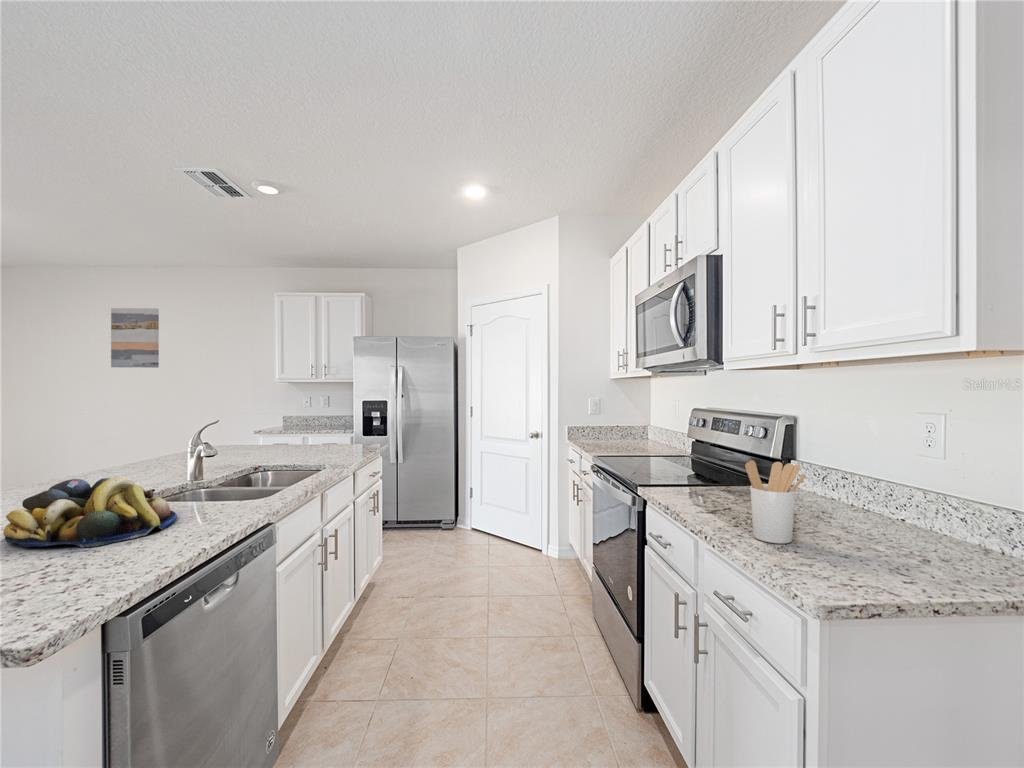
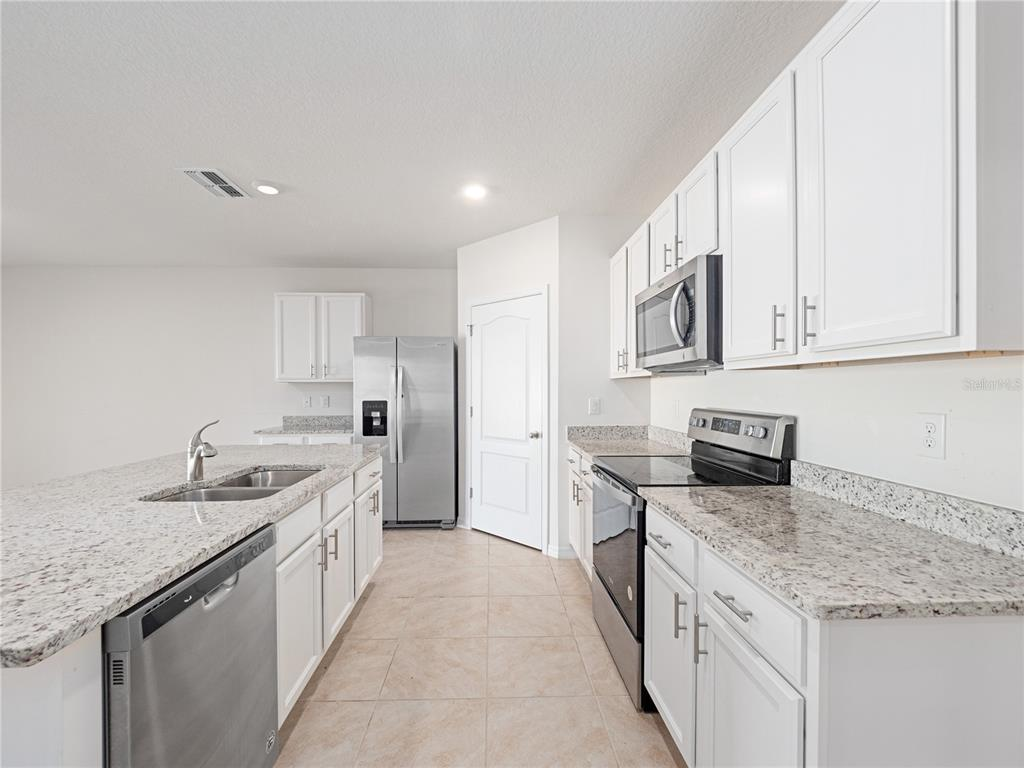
- wall art [110,307,160,369]
- utensil holder [744,459,806,545]
- fruit bowl [2,476,178,549]
